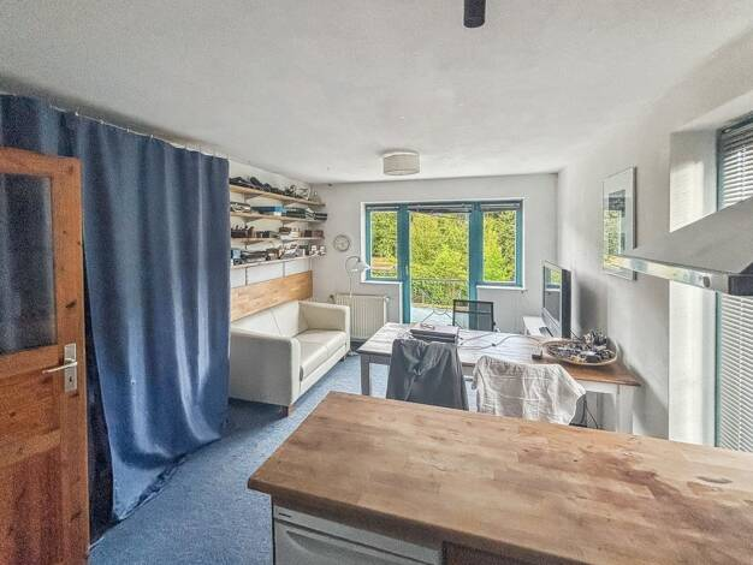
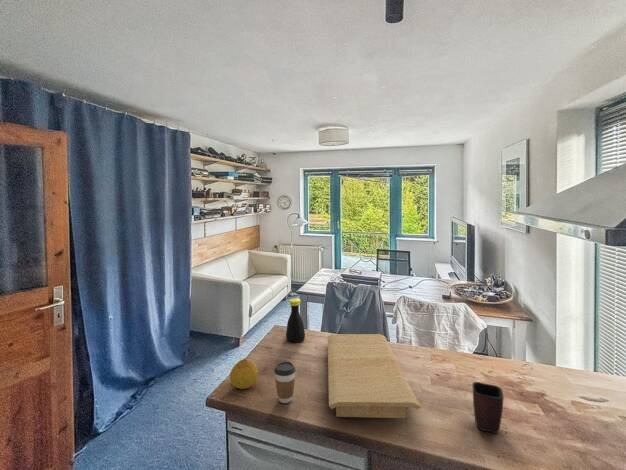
+ cutting board [327,333,422,419]
+ mug [471,381,505,434]
+ fruit [229,358,259,390]
+ coffee cup [273,361,297,404]
+ bottle [285,297,306,343]
